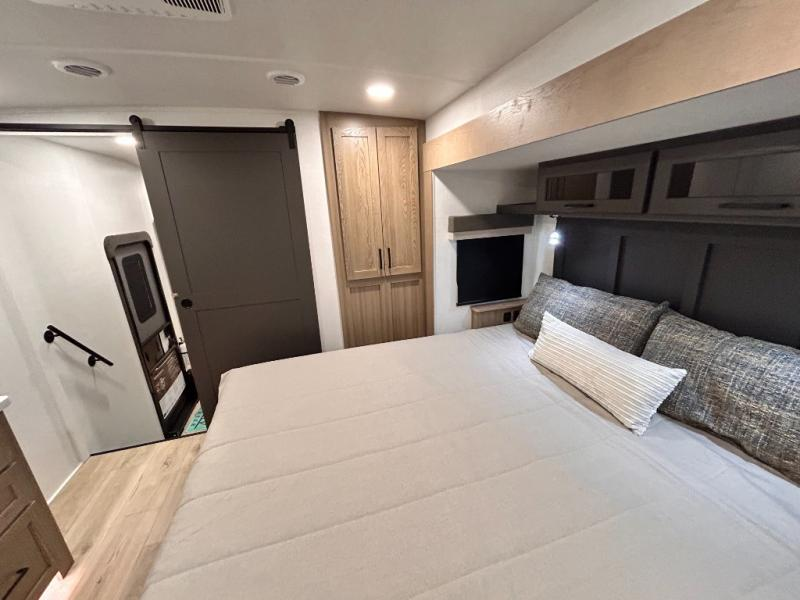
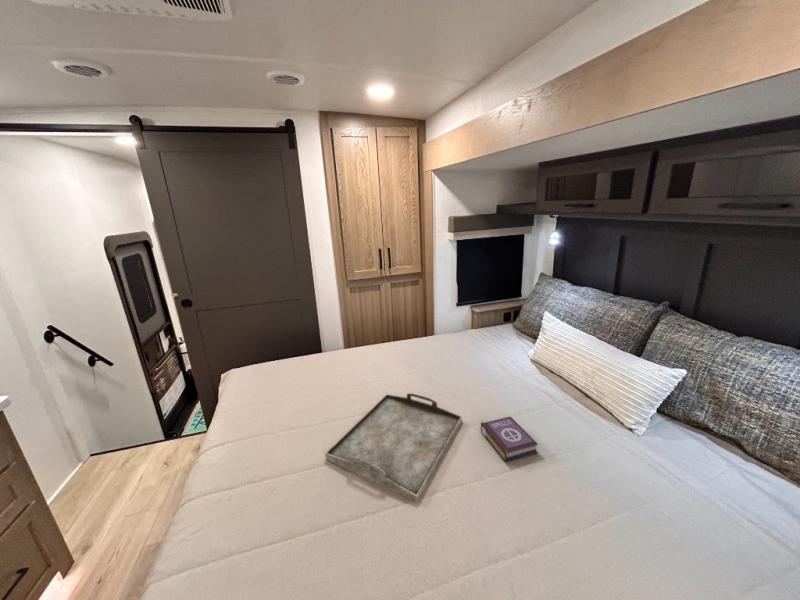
+ book [480,416,539,463]
+ serving tray [324,392,463,503]
